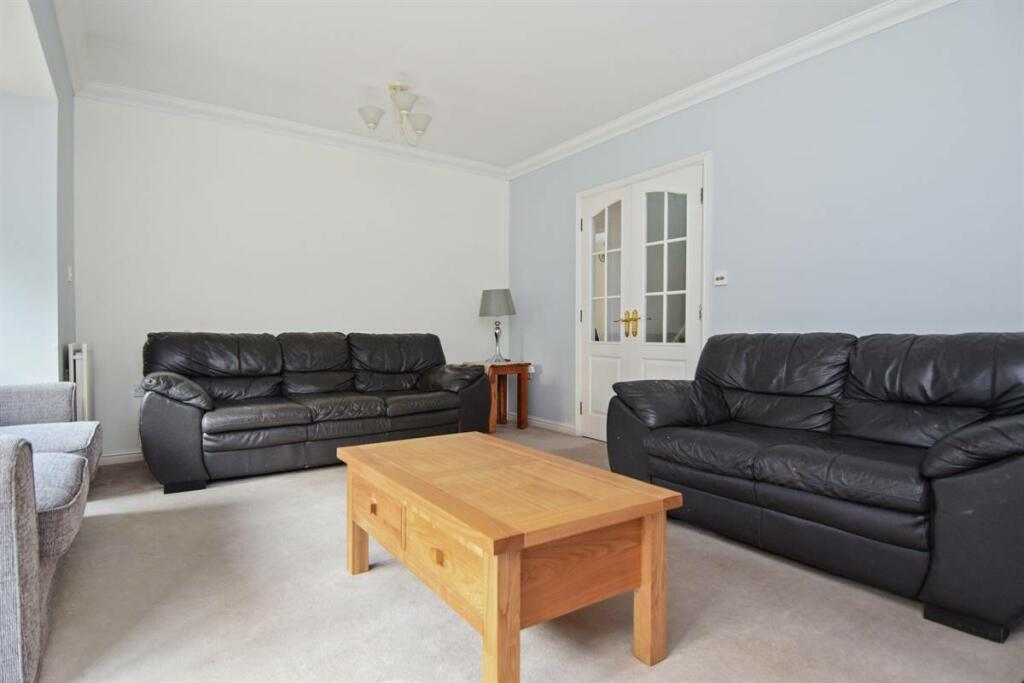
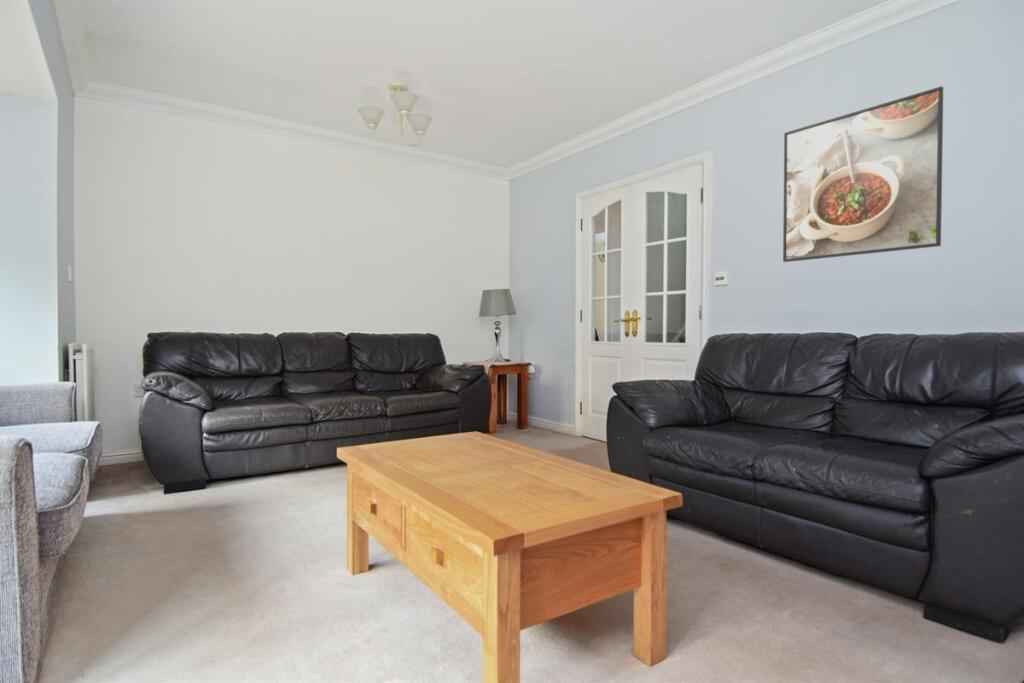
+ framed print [782,85,944,263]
